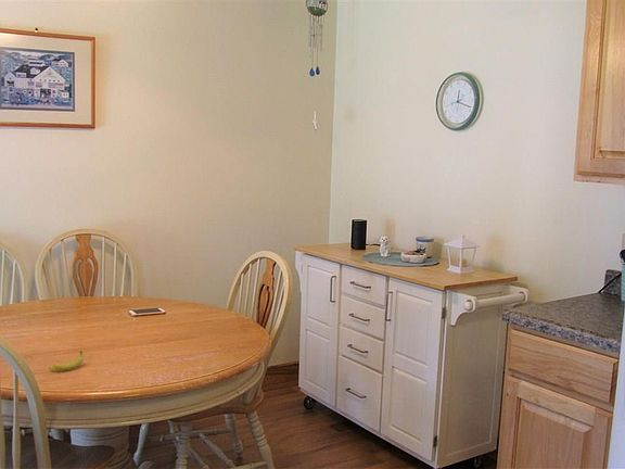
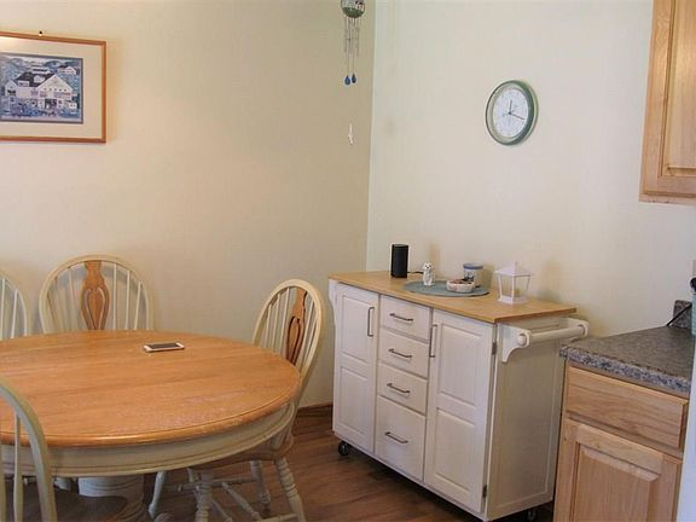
- fruit [48,350,84,372]
